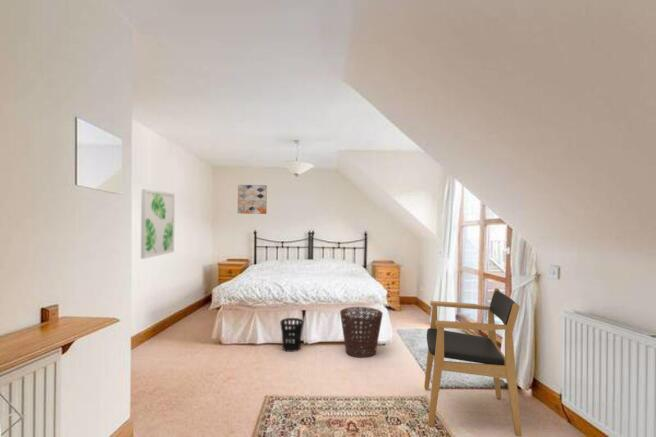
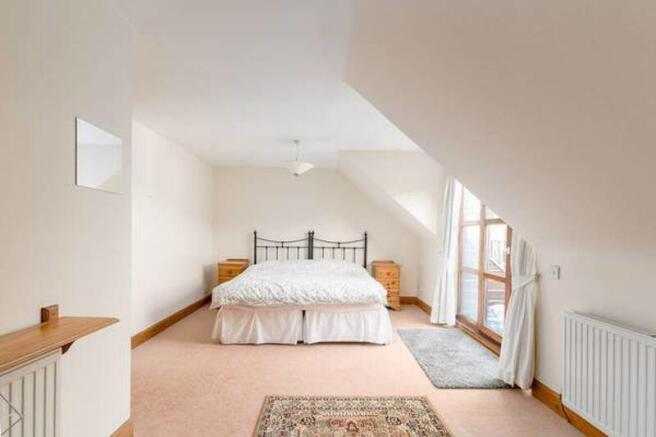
- armchair [423,287,523,437]
- wall art [140,188,176,260]
- wastebasket [279,317,305,353]
- basket [339,306,384,359]
- wall art [237,184,268,215]
